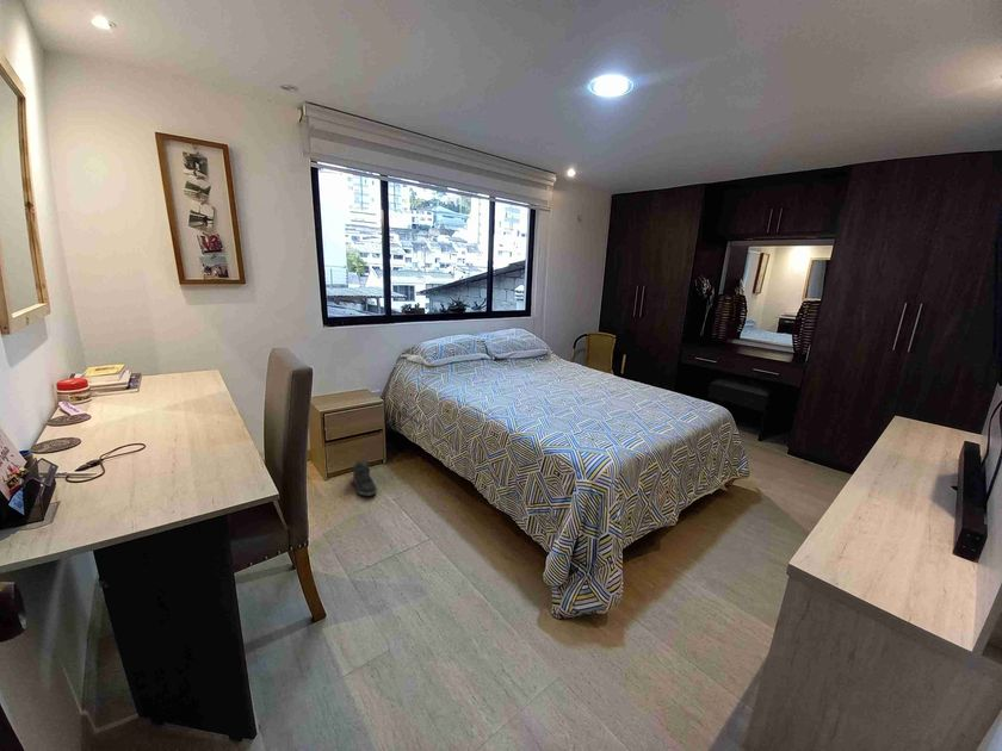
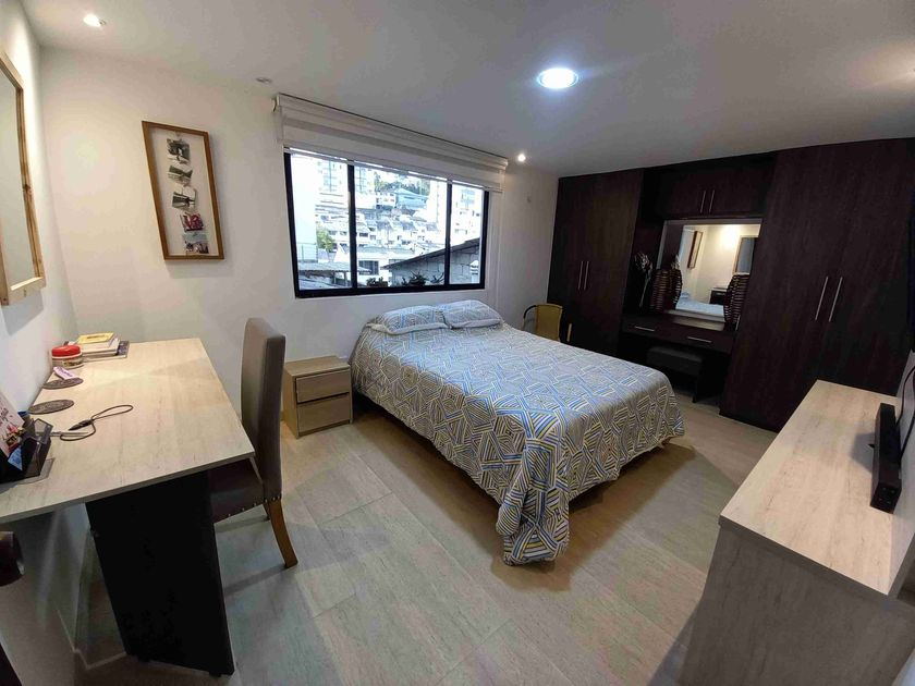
- sneaker [352,458,378,497]
